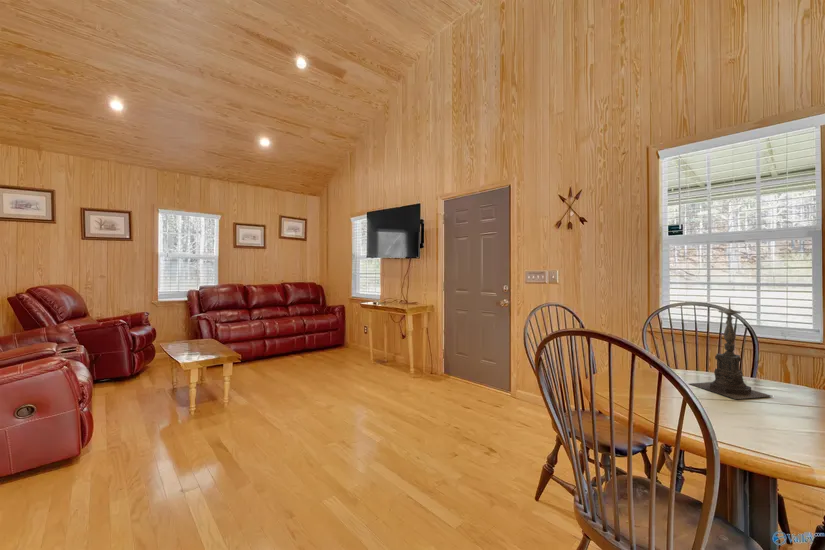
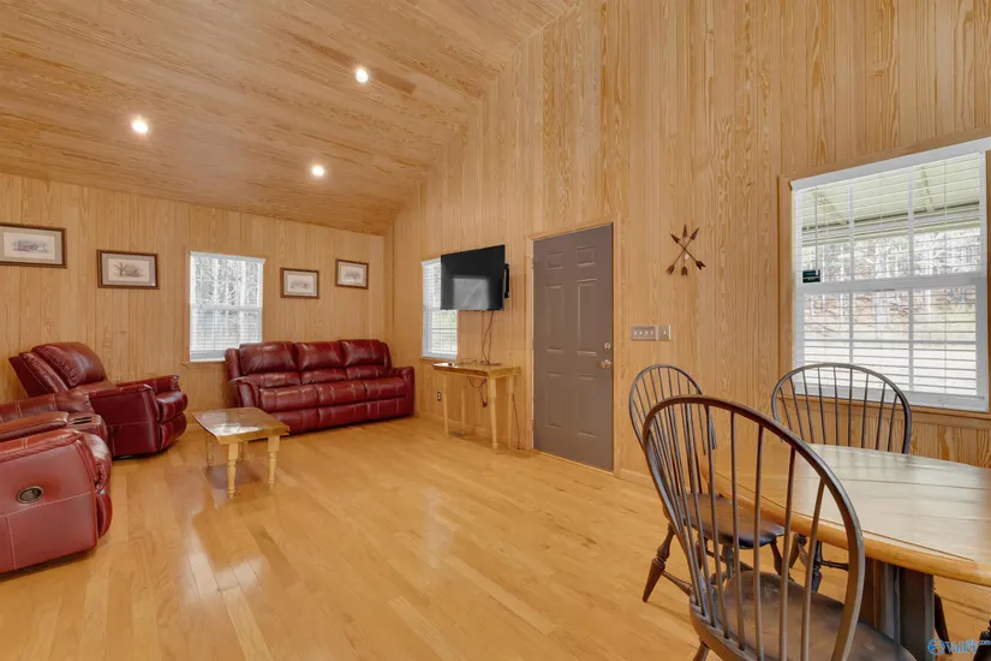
- candle holder [687,297,772,400]
